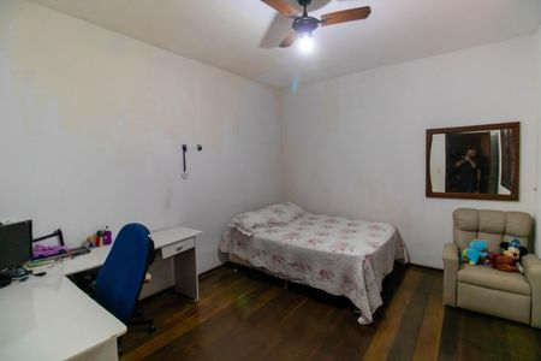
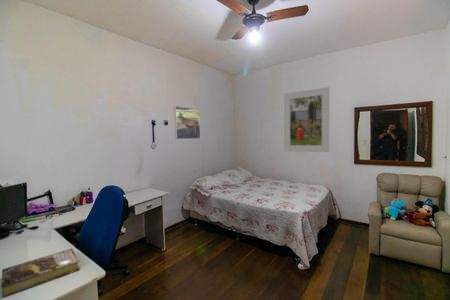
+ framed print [173,105,201,140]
+ book [0,248,81,298]
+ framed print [283,86,330,153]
